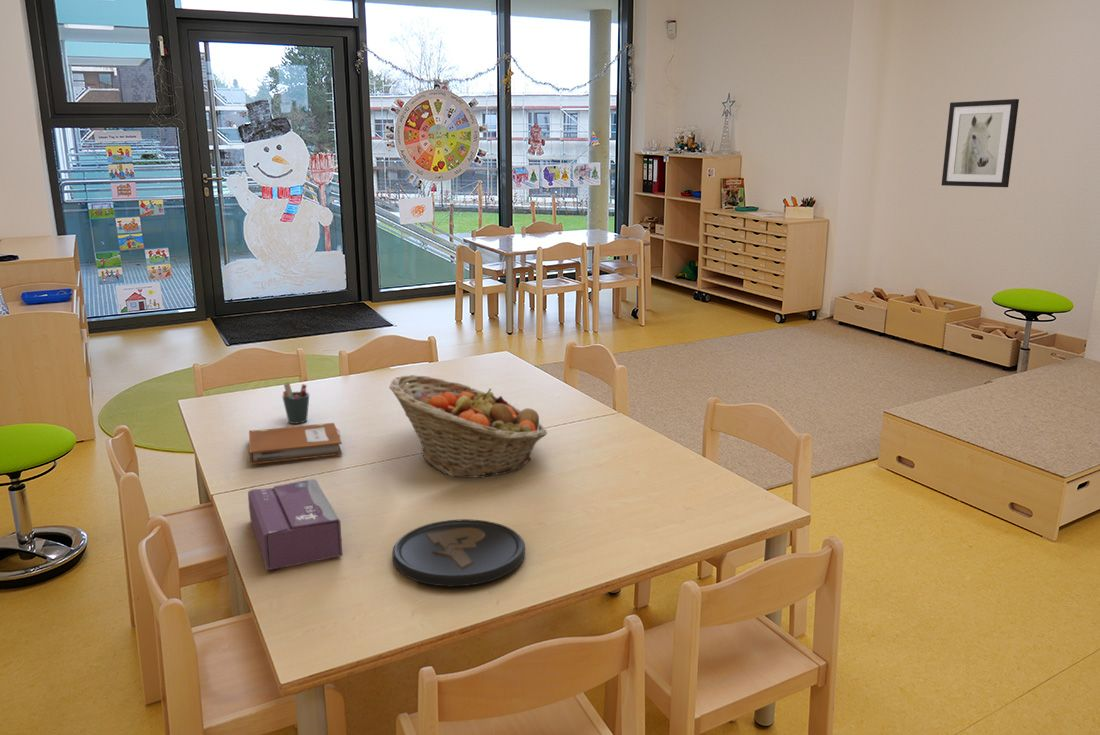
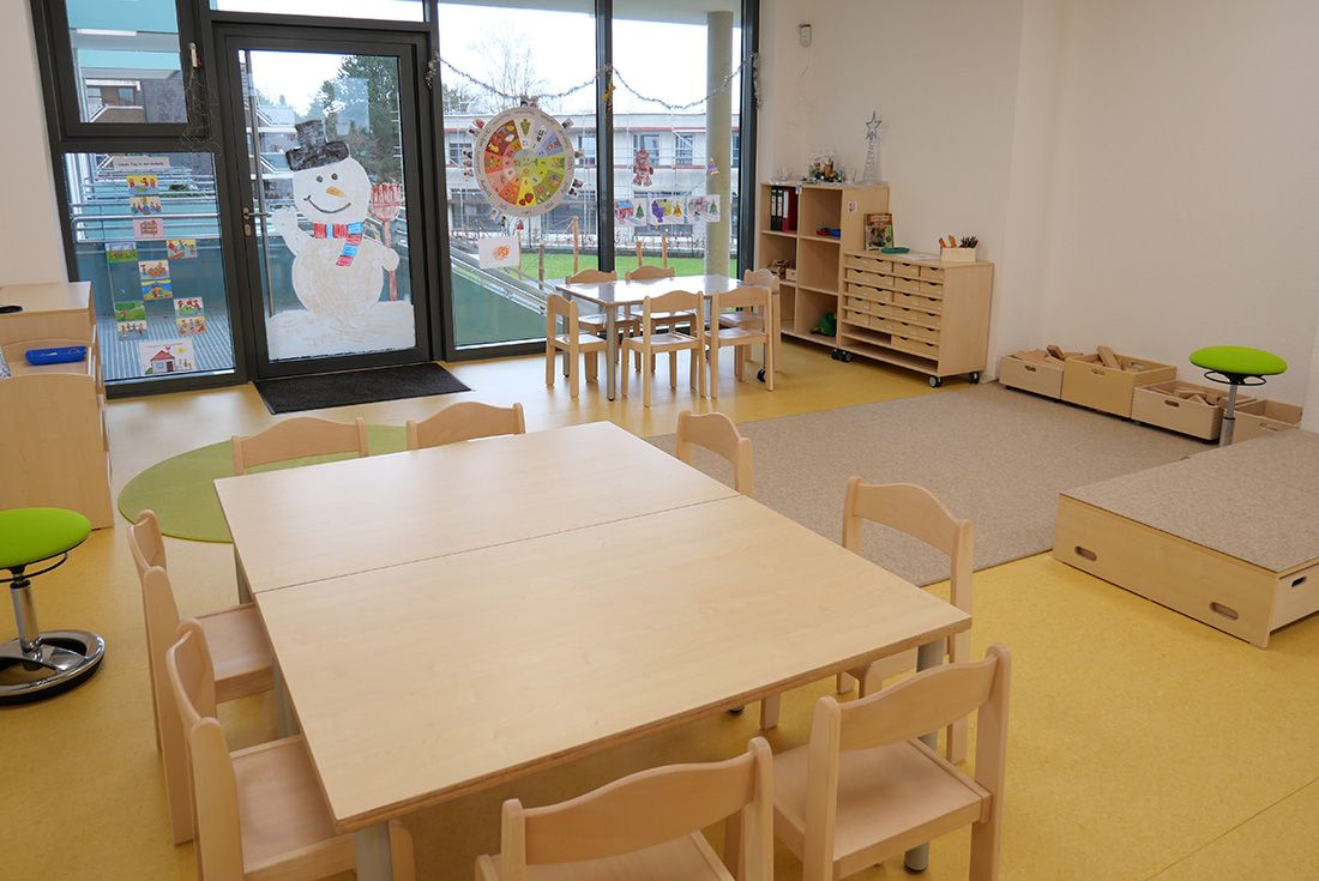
- pen holder [281,382,310,425]
- tissue box [247,478,343,571]
- fruit basket [388,374,548,479]
- notebook [248,422,343,465]
- wall art [941,98,1020,188]
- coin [391,518,526,588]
